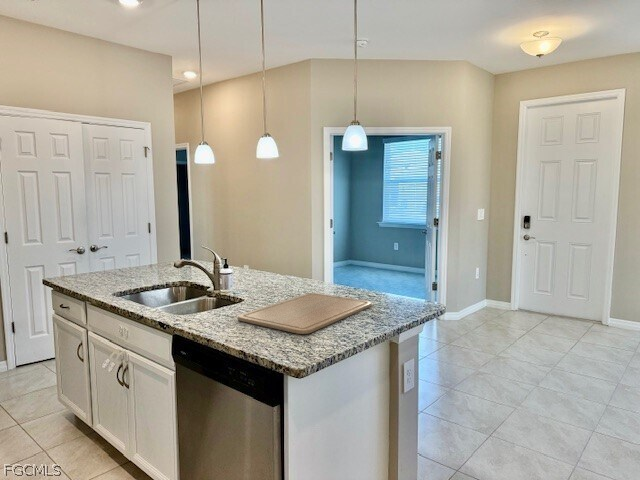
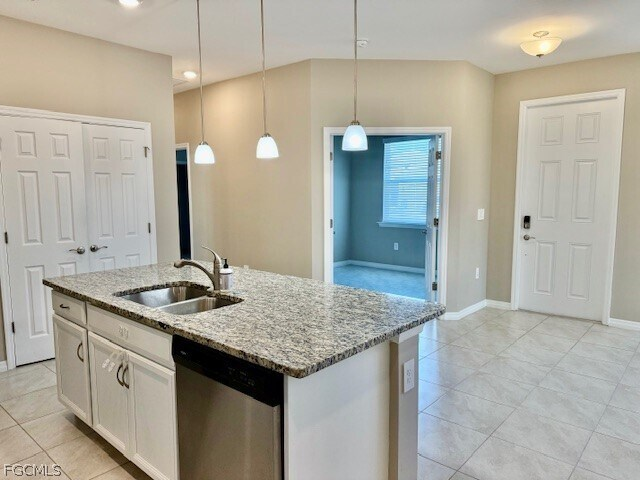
- chopping board [237,292,373,335]
